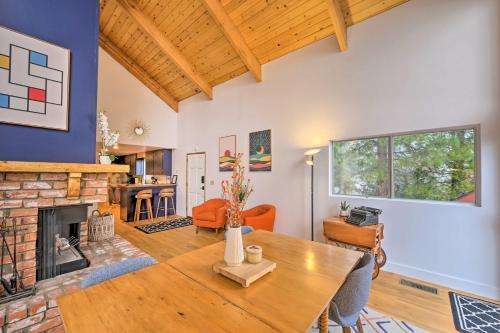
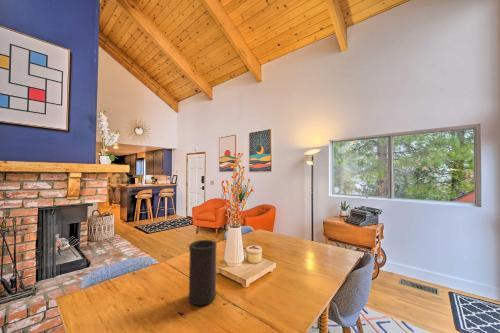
+ speaker [188,239,218,306]
